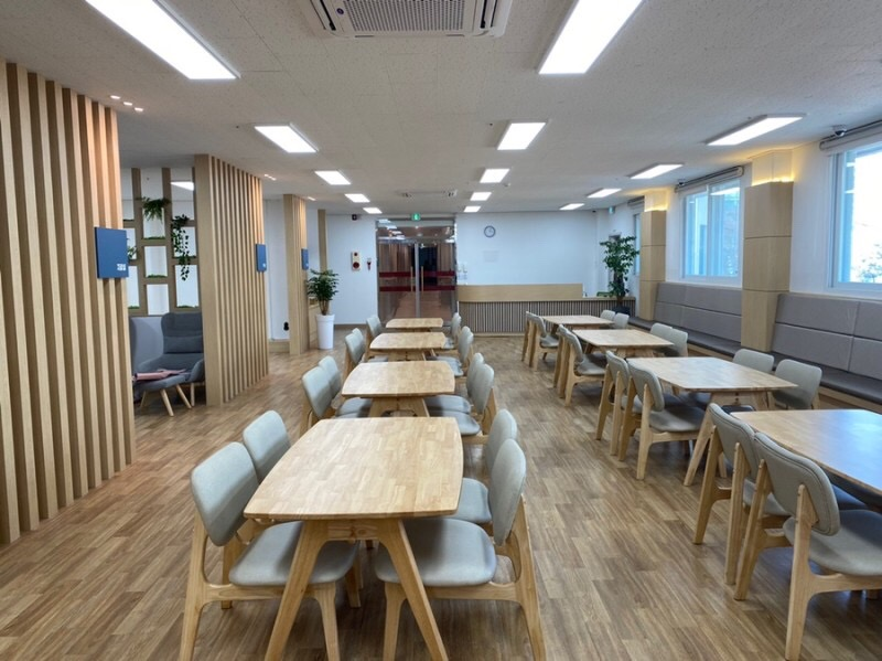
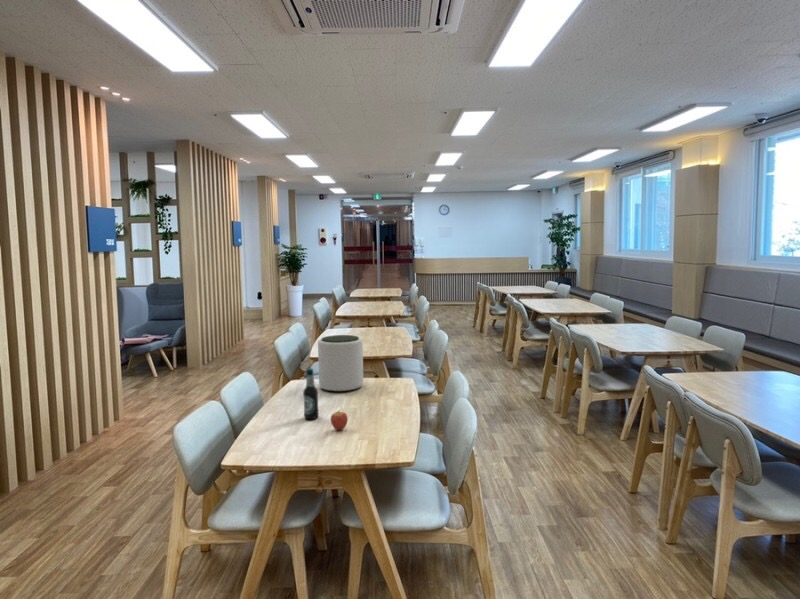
+ plant pot [317,334,364,393]
+ fruit [330,411,349,431]
+ bottle [302,367,320,420]
